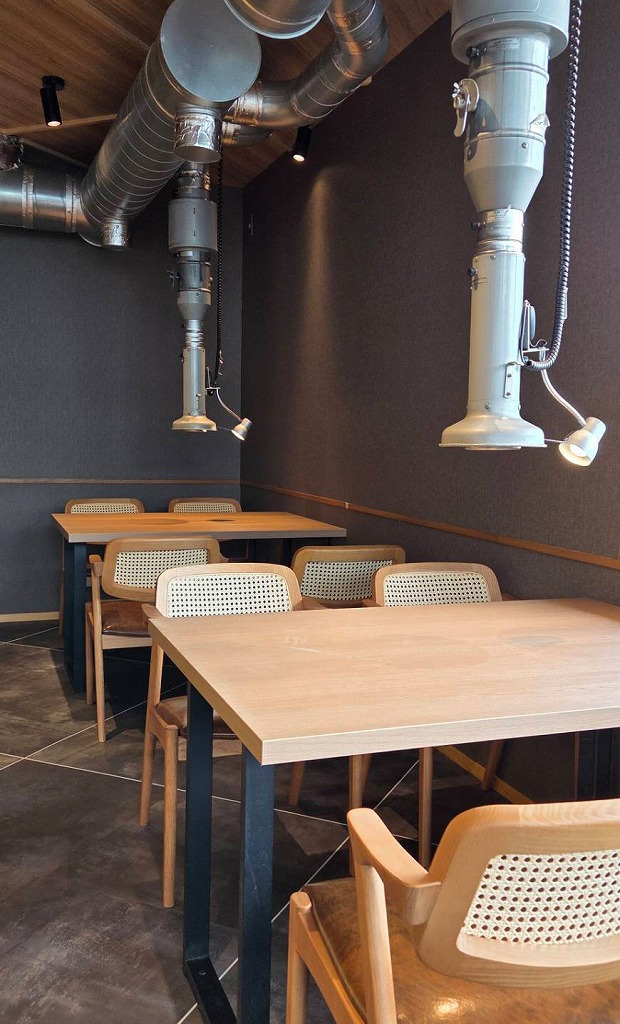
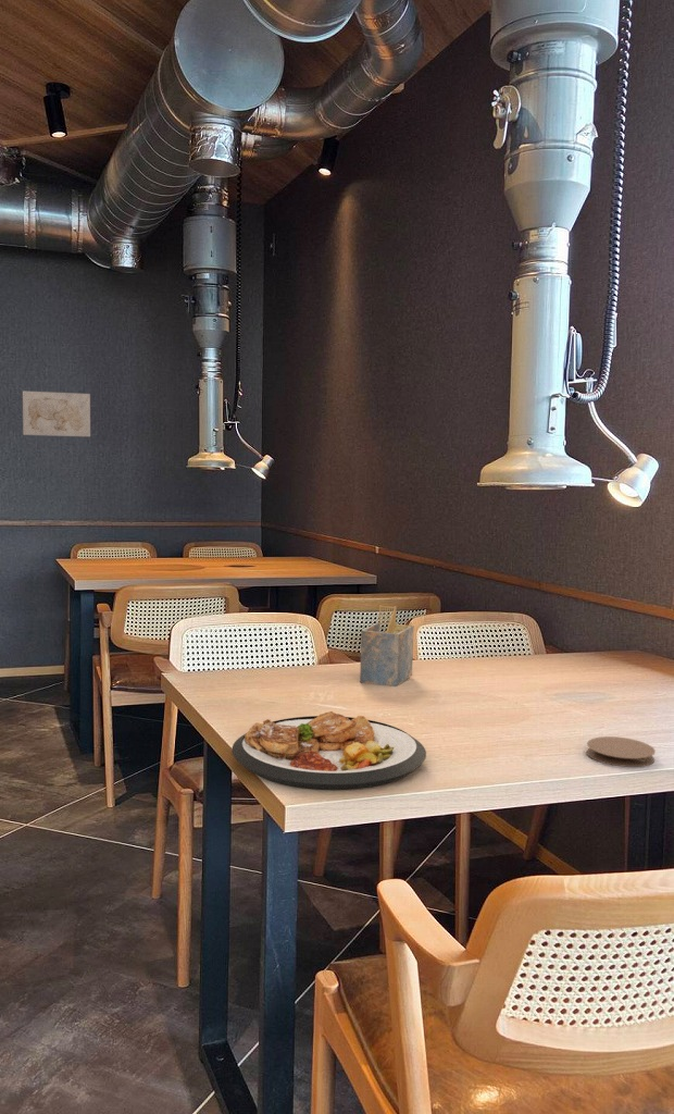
+ plate [230,710,427,791]
+ coaster [586,735,657,768]
+ wall art [22,389,91,437]
+ napkin holder [359,604,415,688]
